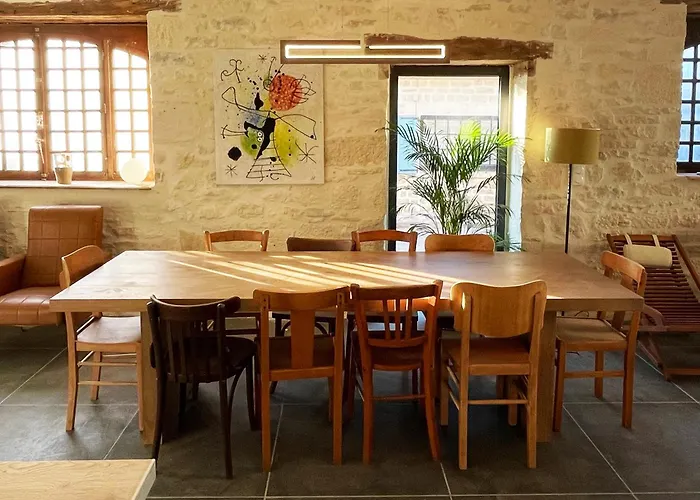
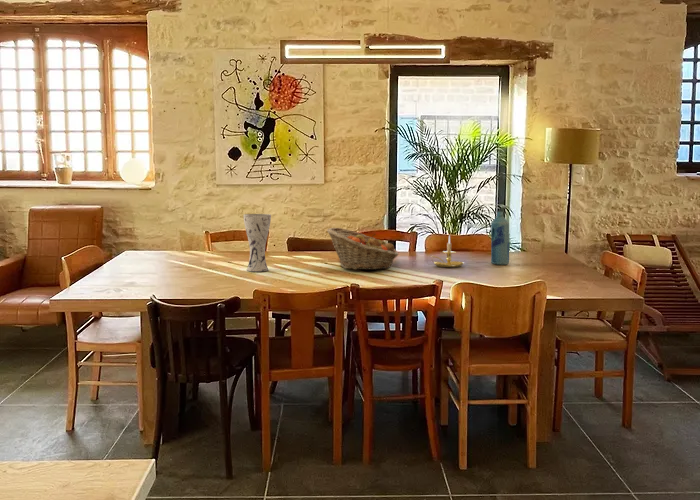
+ bottle [490,210,510,266]
+ candle holder [428,234,465,268]
+ fruit basket [326,227,399,271]
+ vase [243,213,272,272]
